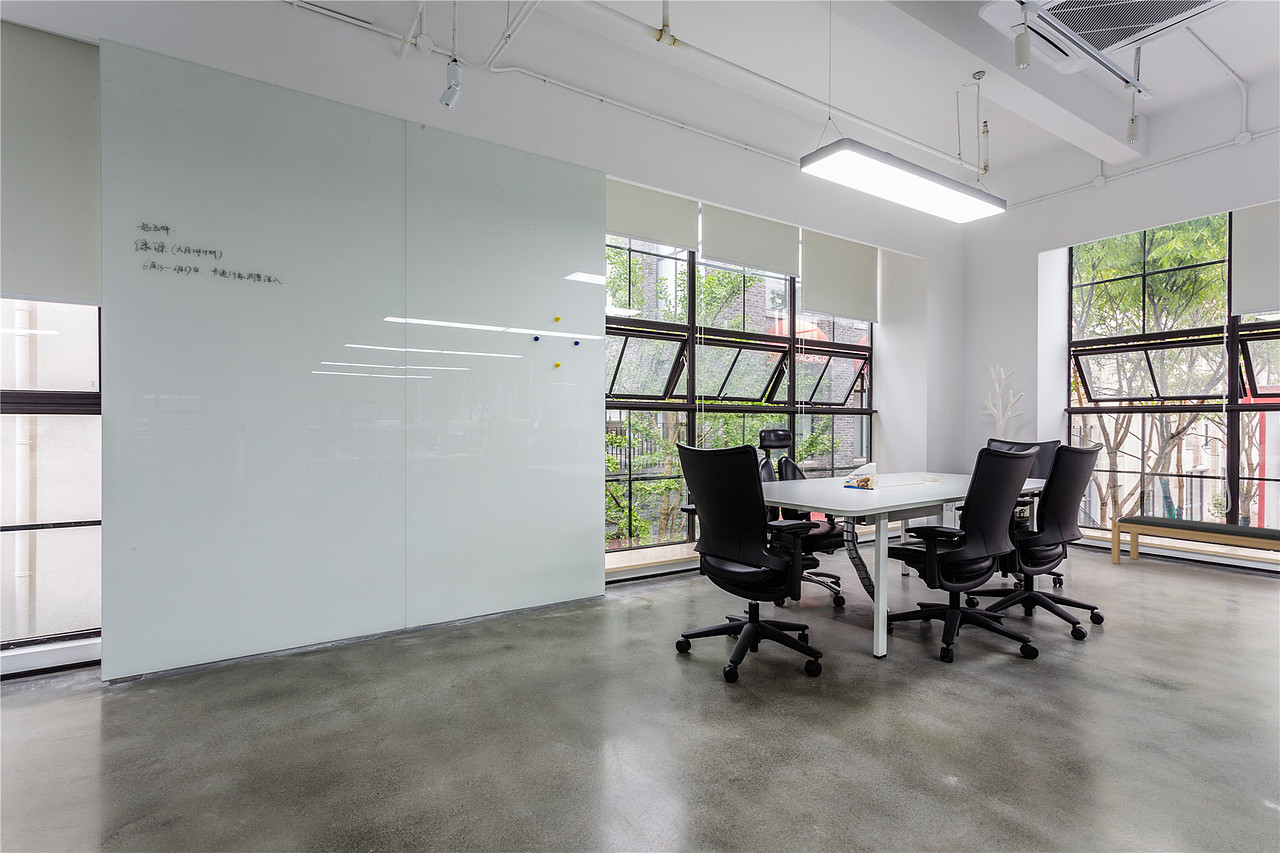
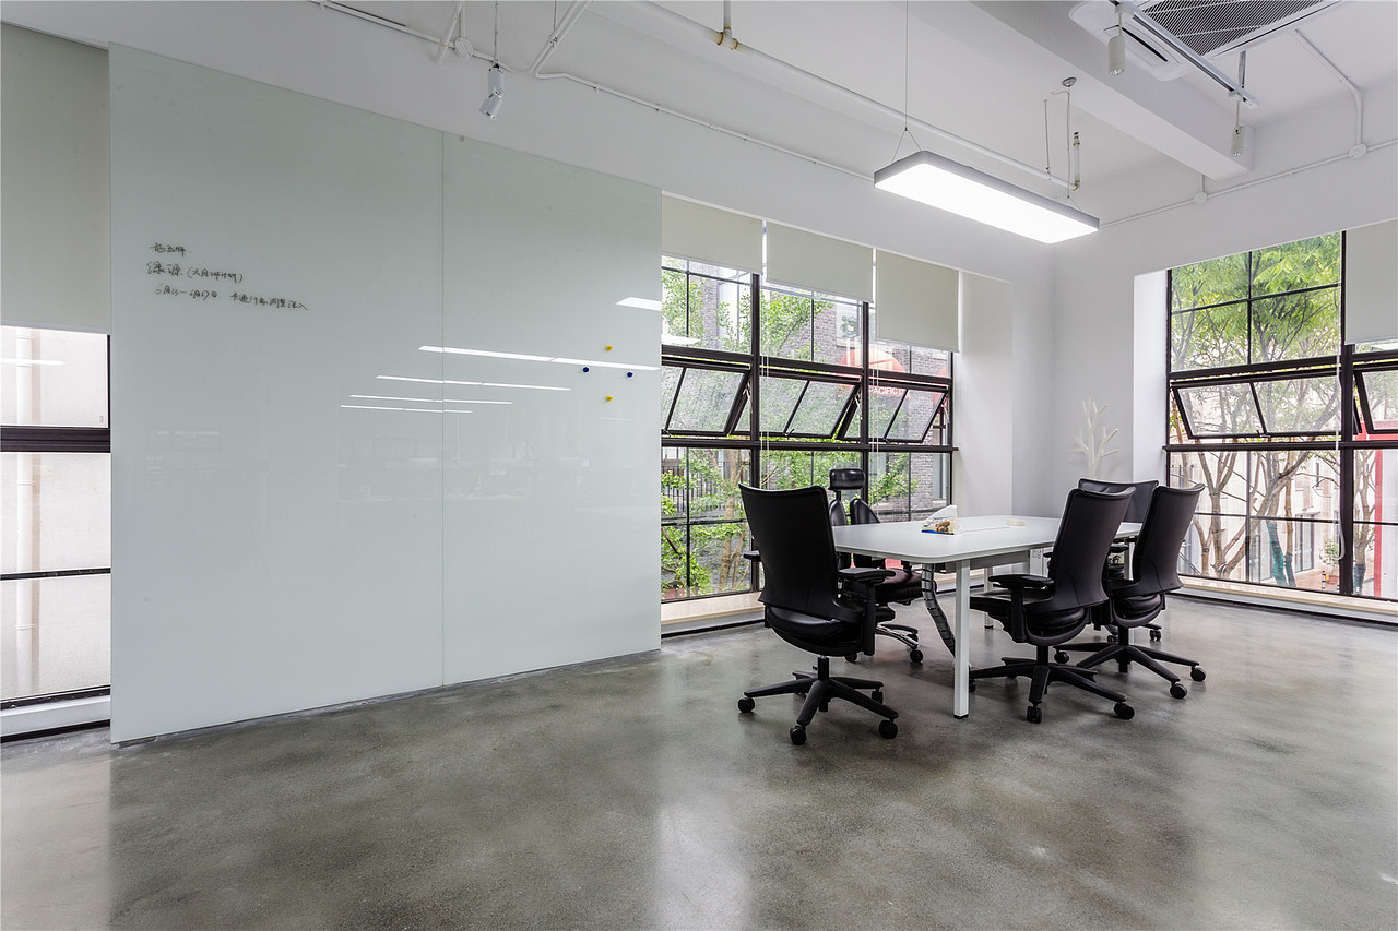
- bench [1110,515,1280,565]
